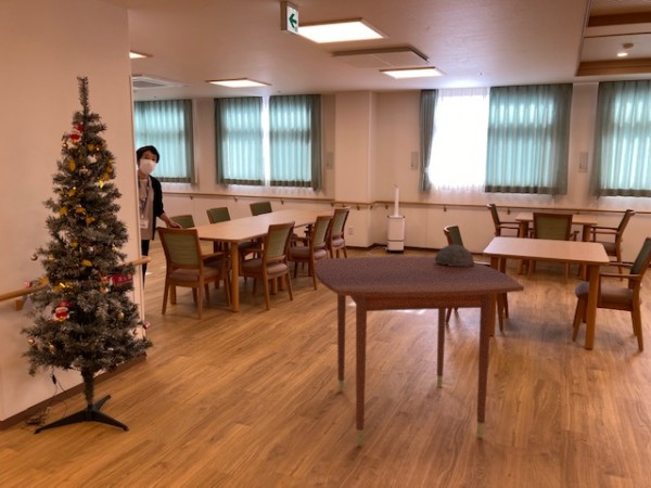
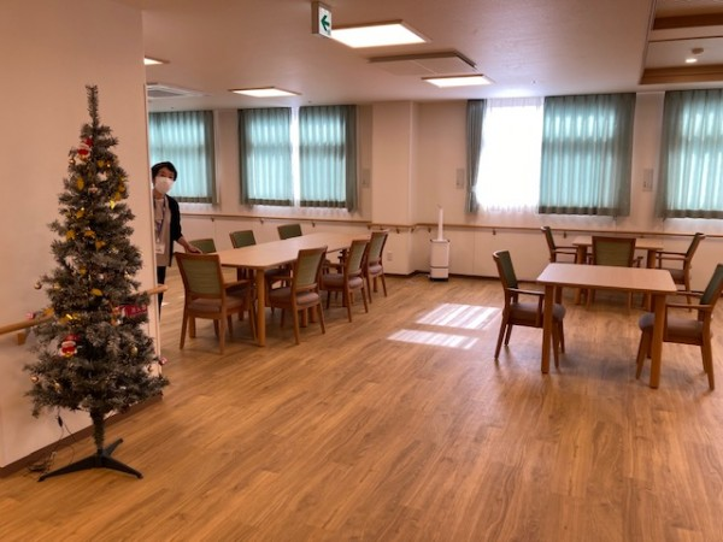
- dining table [314,255,525,446]
- decorative bowl [435,244,475,267]
